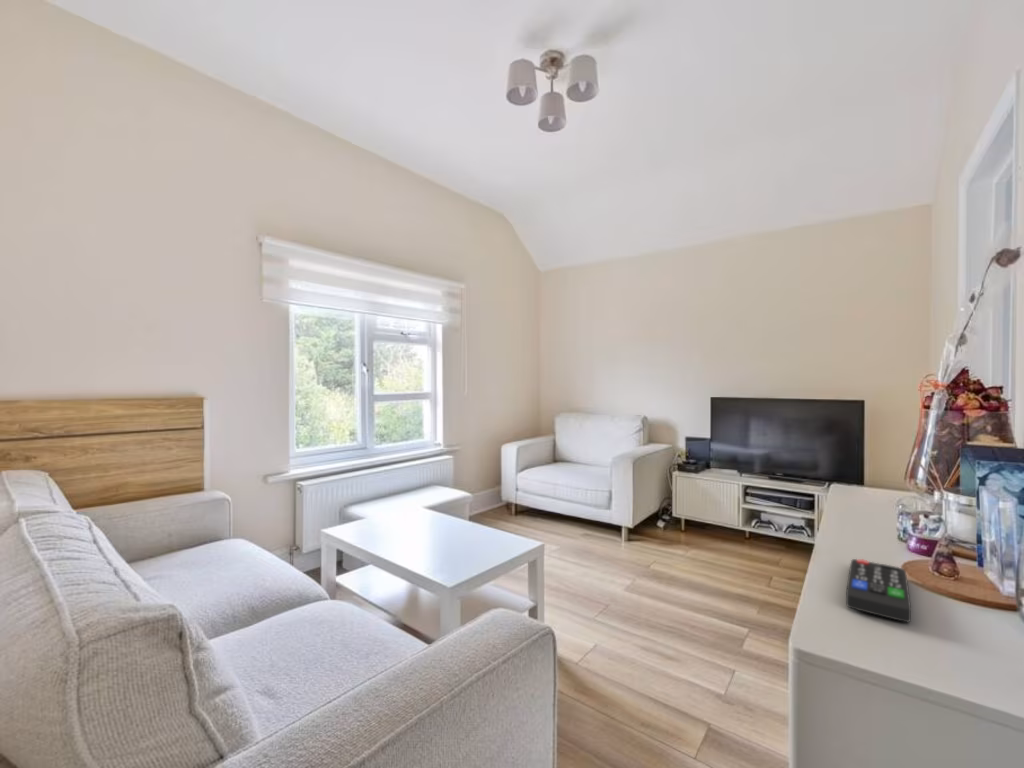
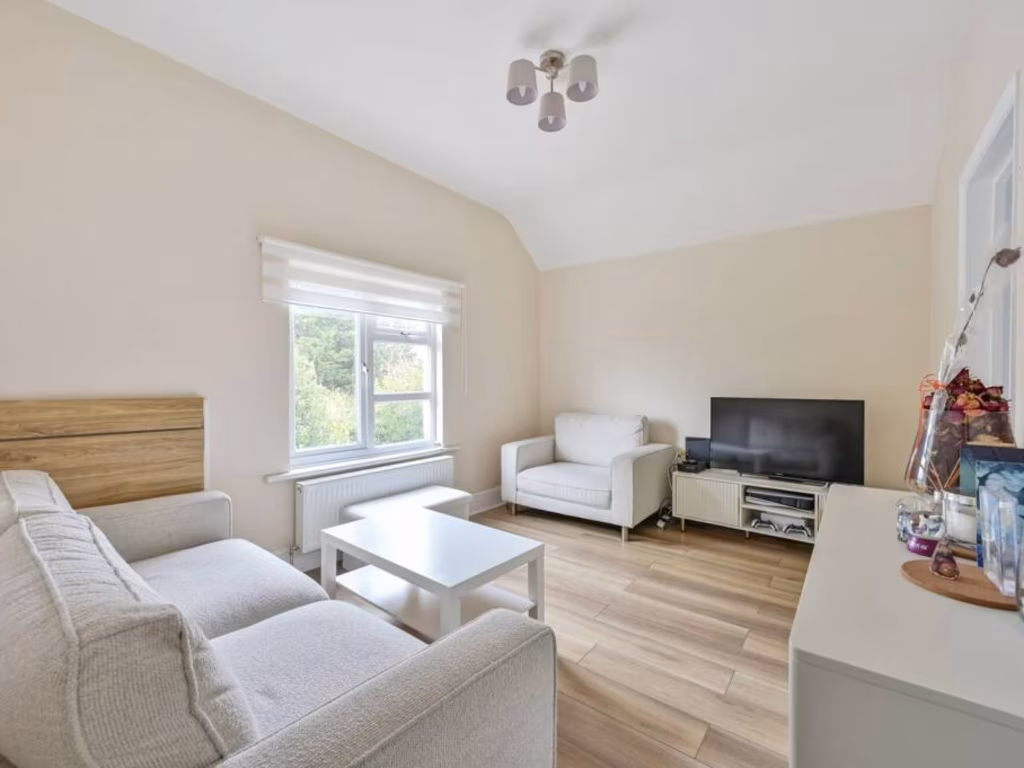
- remote control [845,558,912,623]
